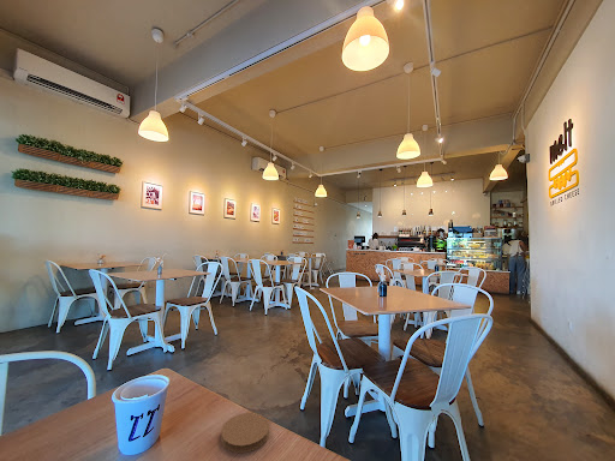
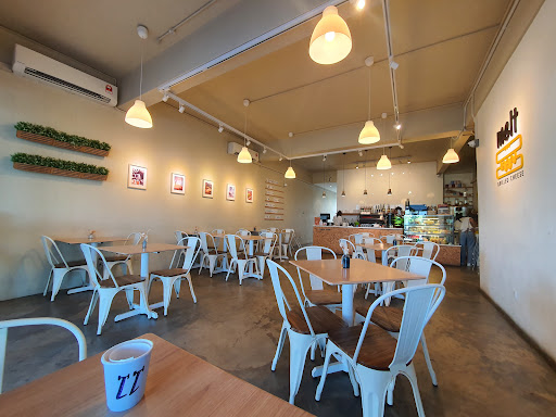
- coaster [220,412,270,454]
